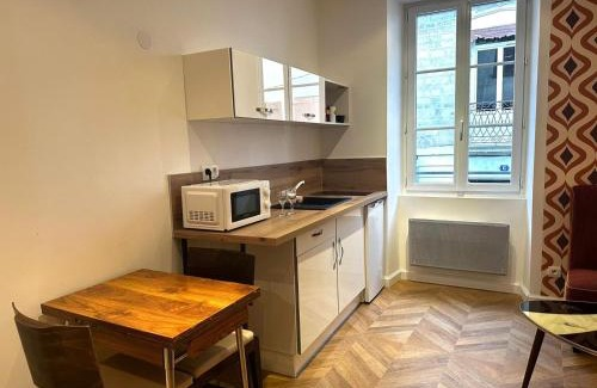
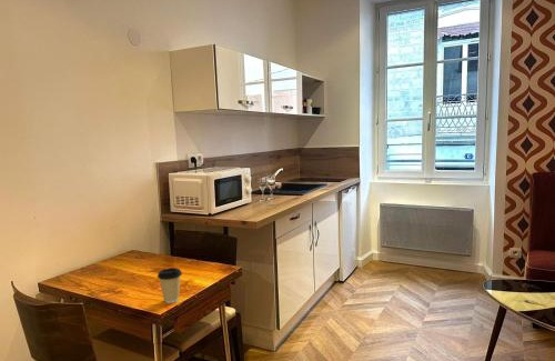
+ coffee cup [157,267,183,304]
